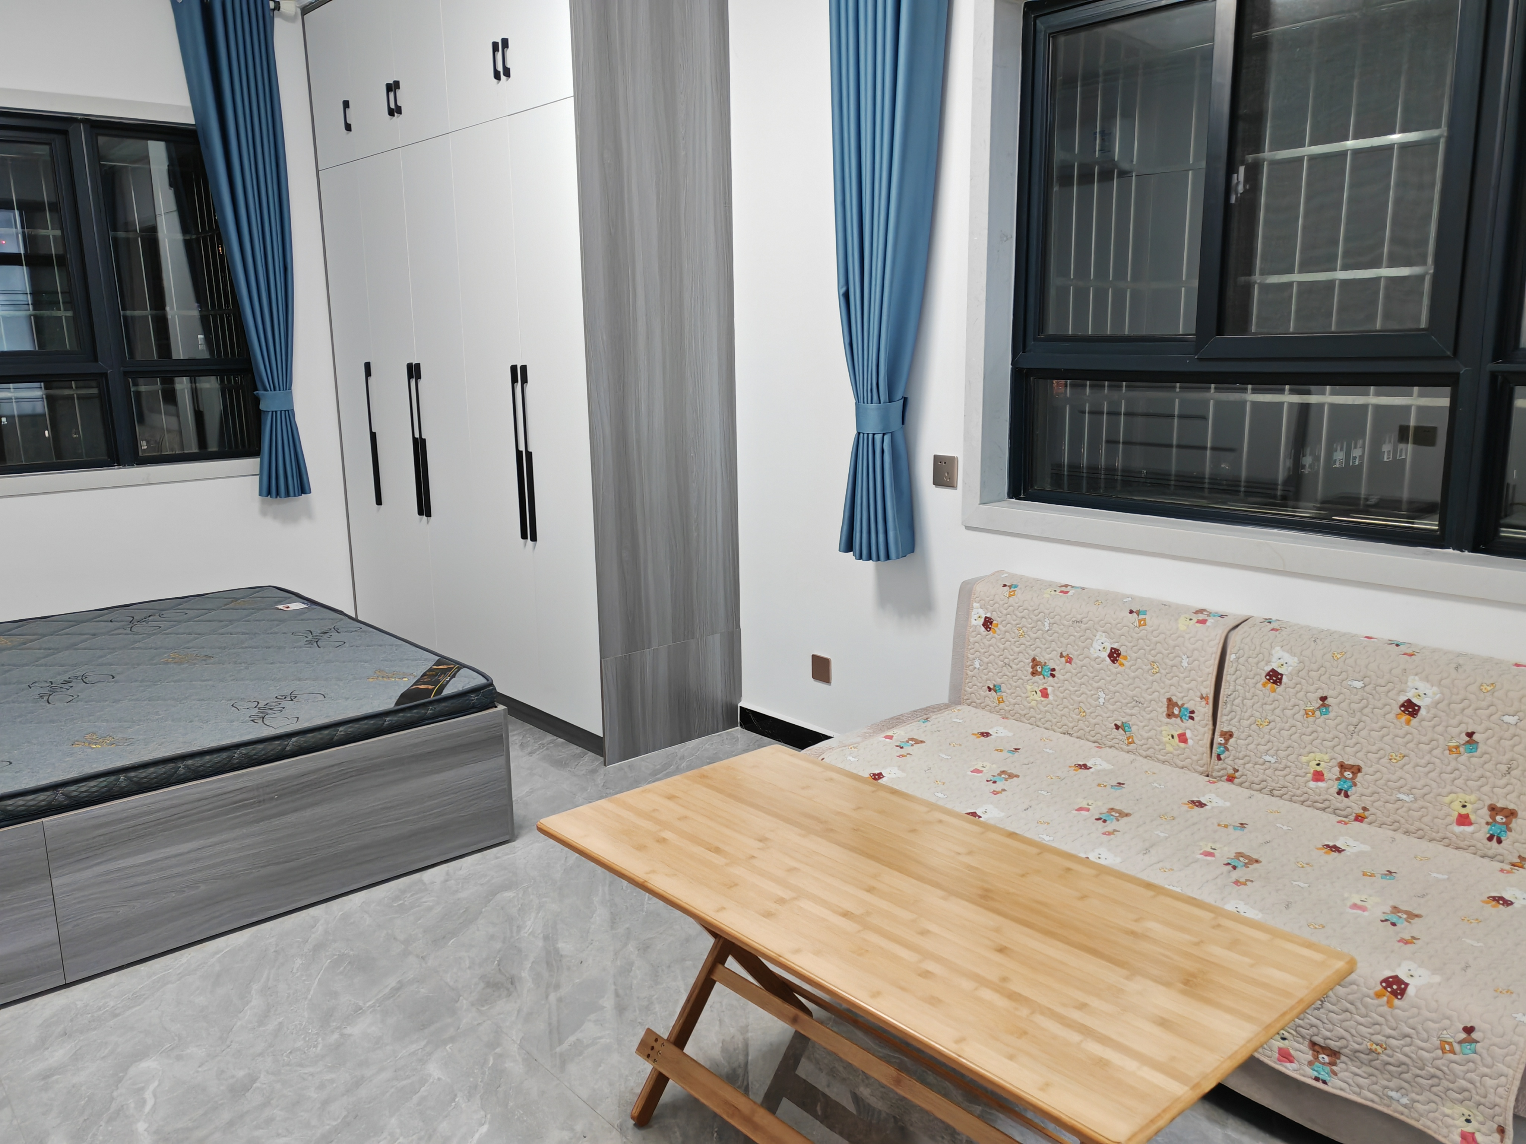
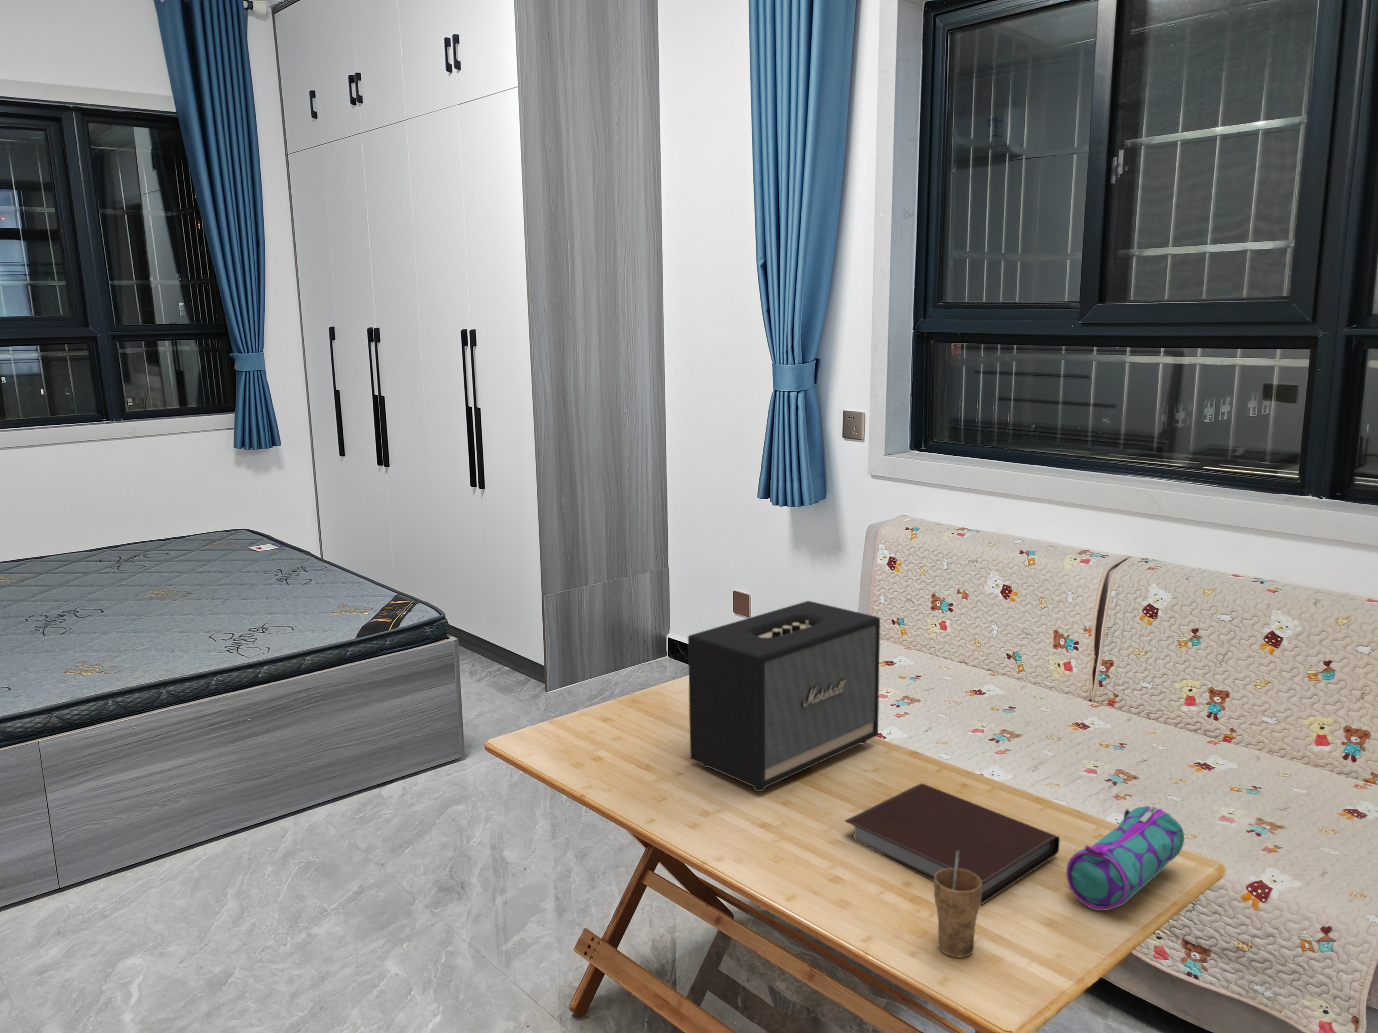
+ cup [933,851,982,957]
+ pencil case [1067,806,1185,911]
+ speaker [688,600,880,791]
+ notebook [844,782,1060,904]
